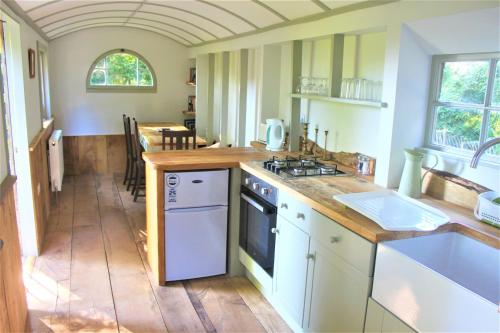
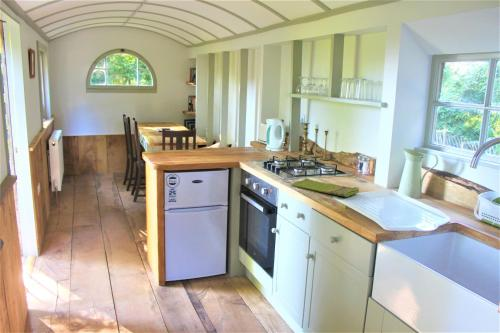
+ dish towel [291,177,360,198]
